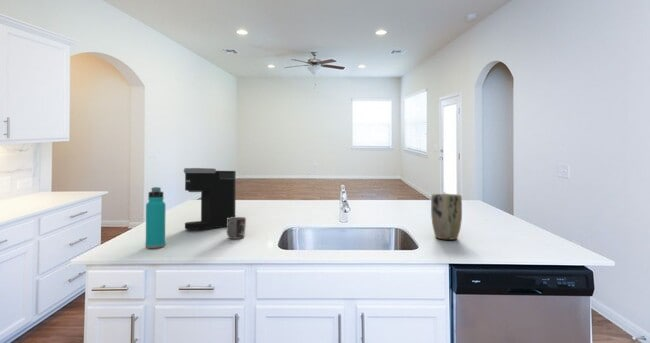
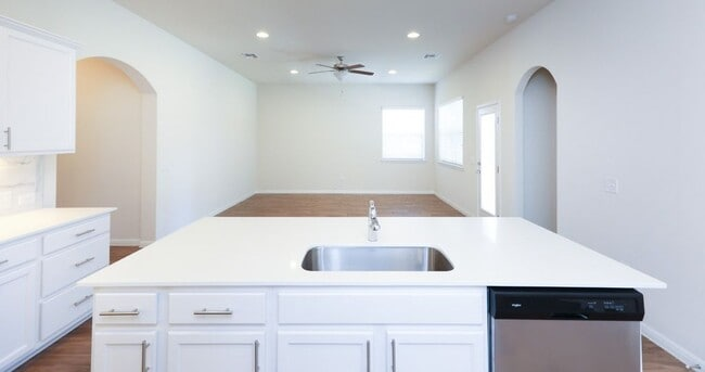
- water bottle [145,186,166,249]
- coffee maker [182,167,237,231]
- plant pot [430,193,463,241]
- mug [226,216,247,240]
